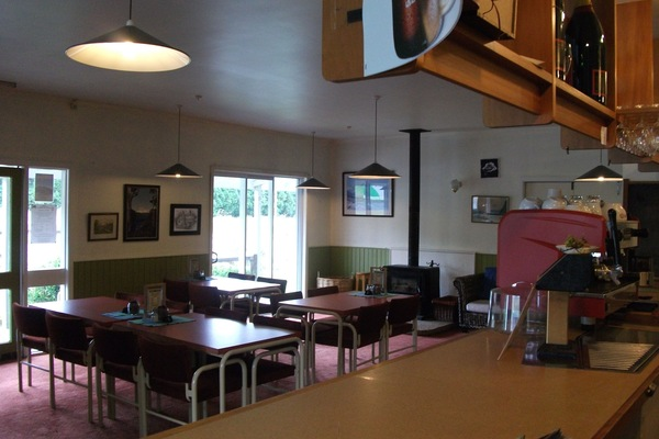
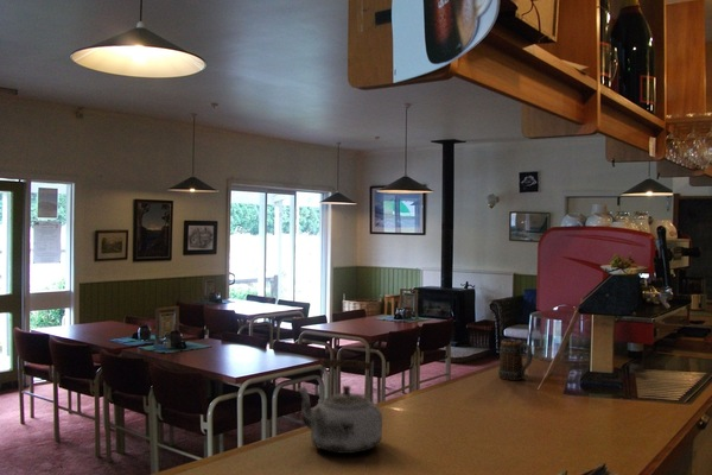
+ mug [497,338,534,381]
+ kettle [295,356,383,455]
